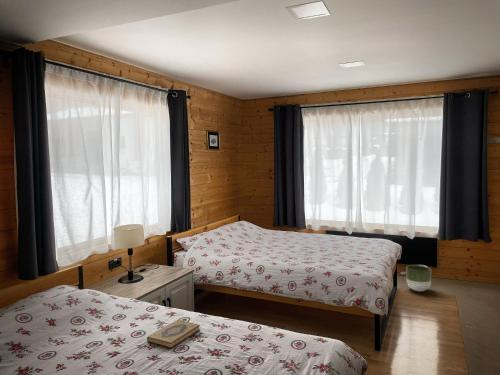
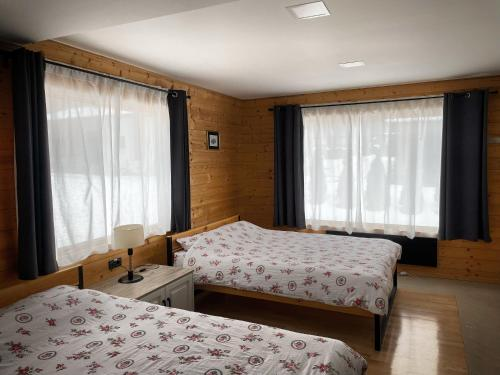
- planter [405,264,432,292]
- hardback book [146,319,201,350]
